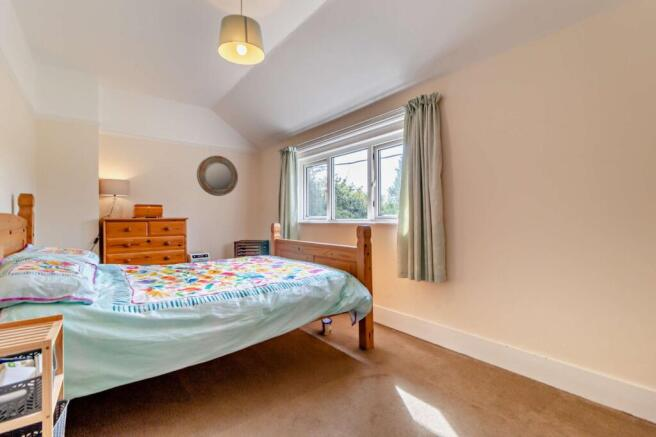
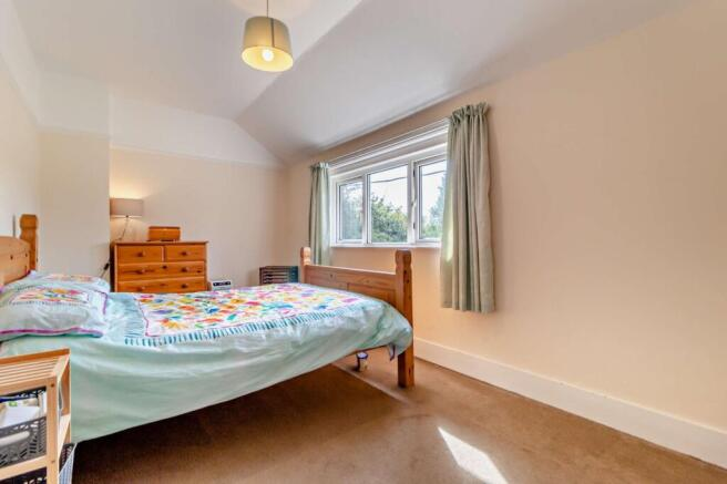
- home mirror [196,155,239,197]
